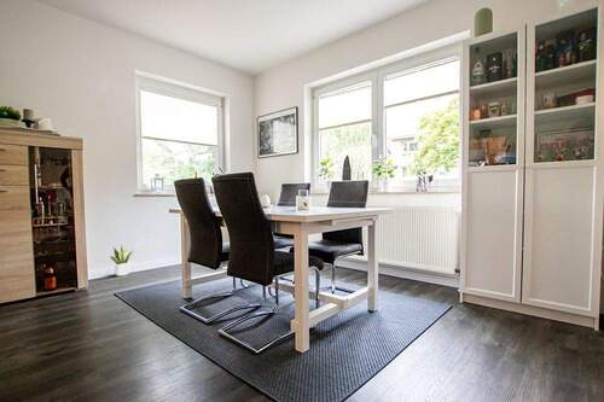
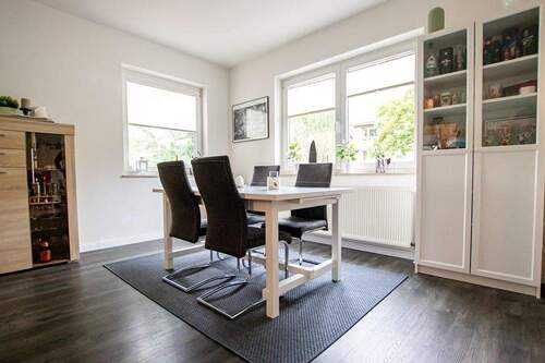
- potted plant [109,244,134,276]
